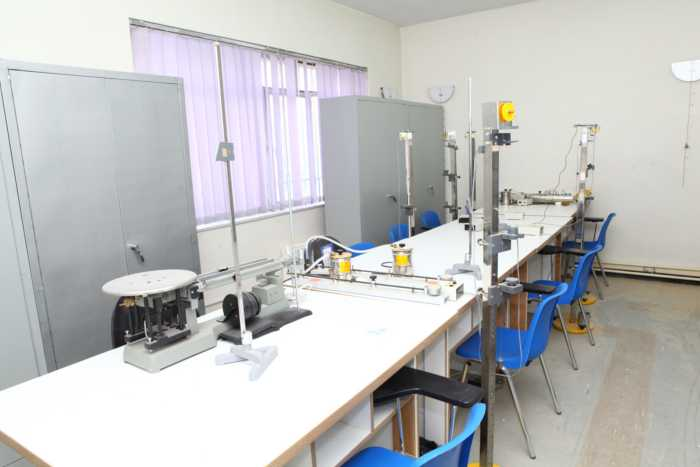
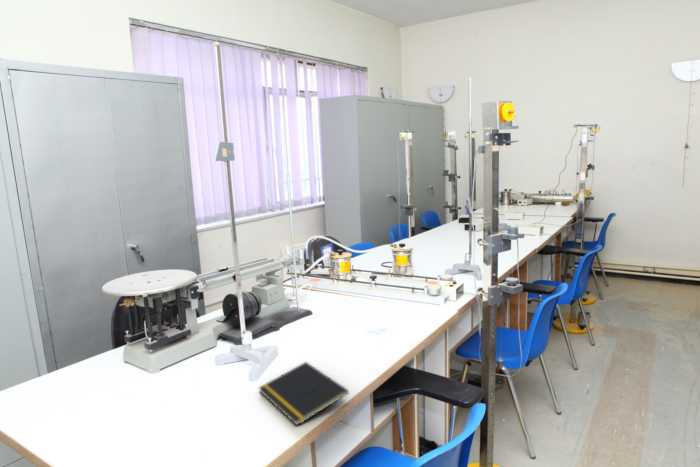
+ notepad [258,361,350,426]
